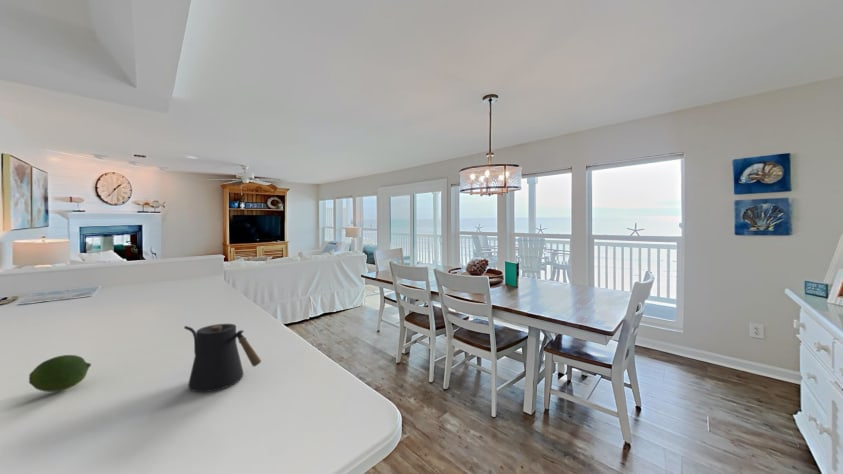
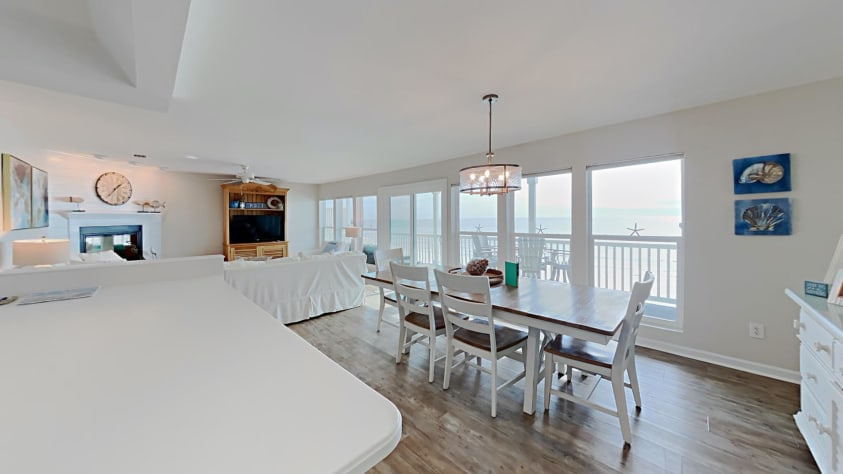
- kettle [183,323,262,393]
- fruit [28,354,92,393]
